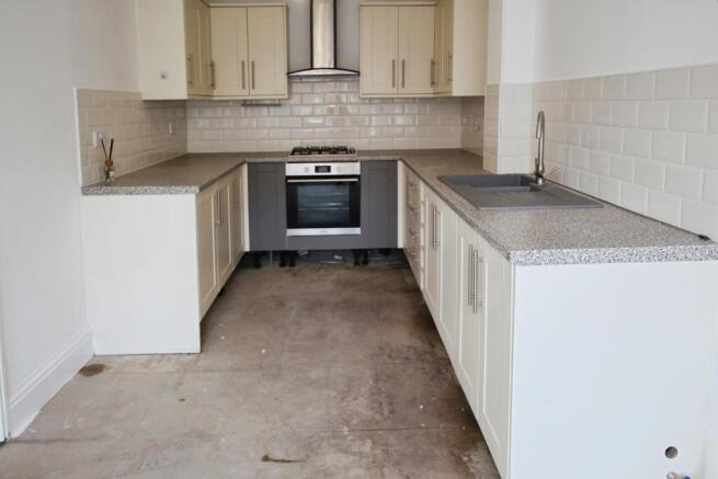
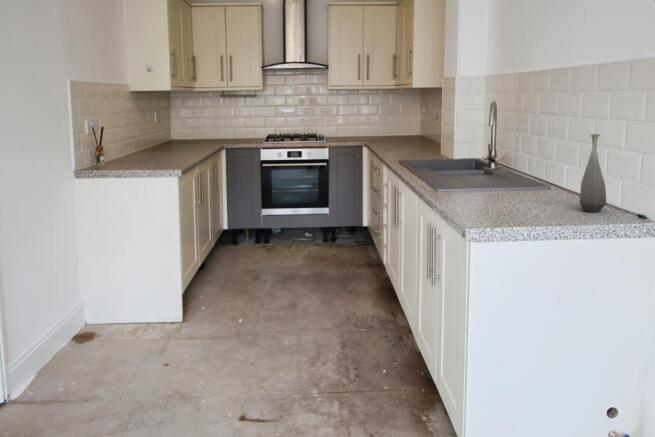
+ bottle [579,133,607,213]
